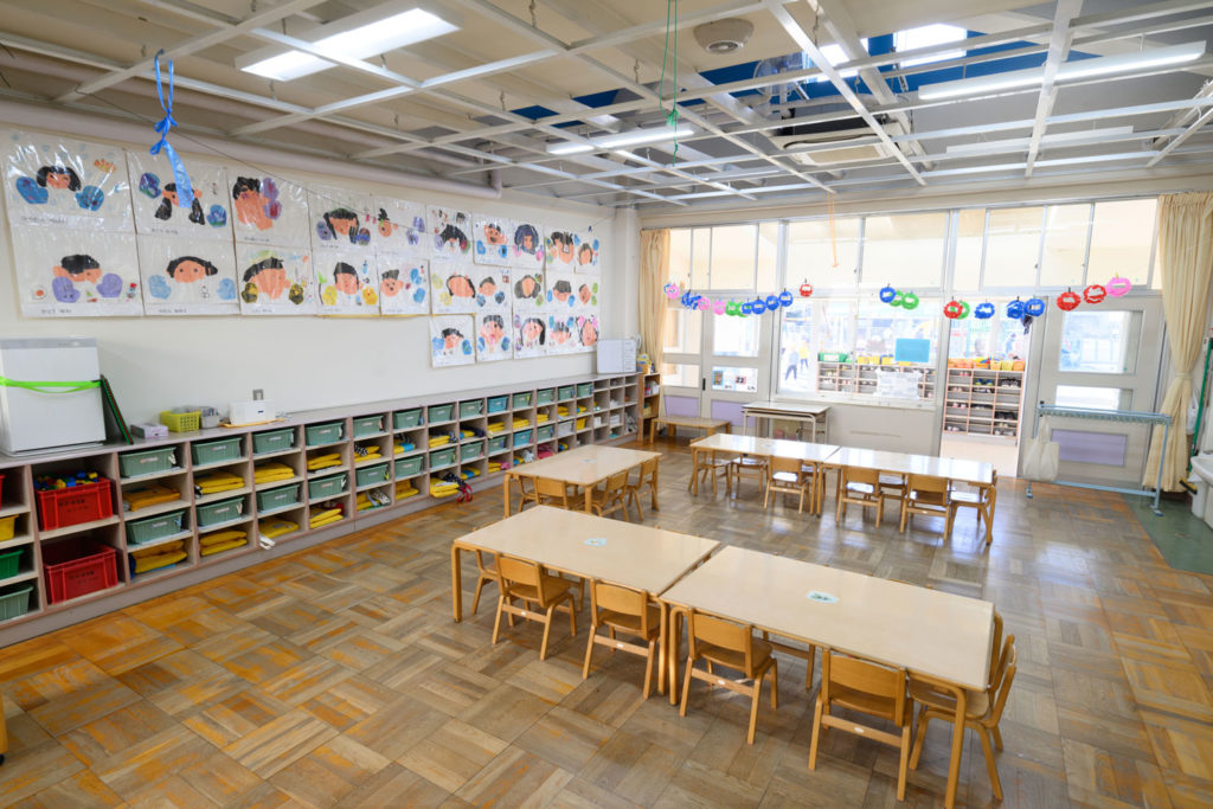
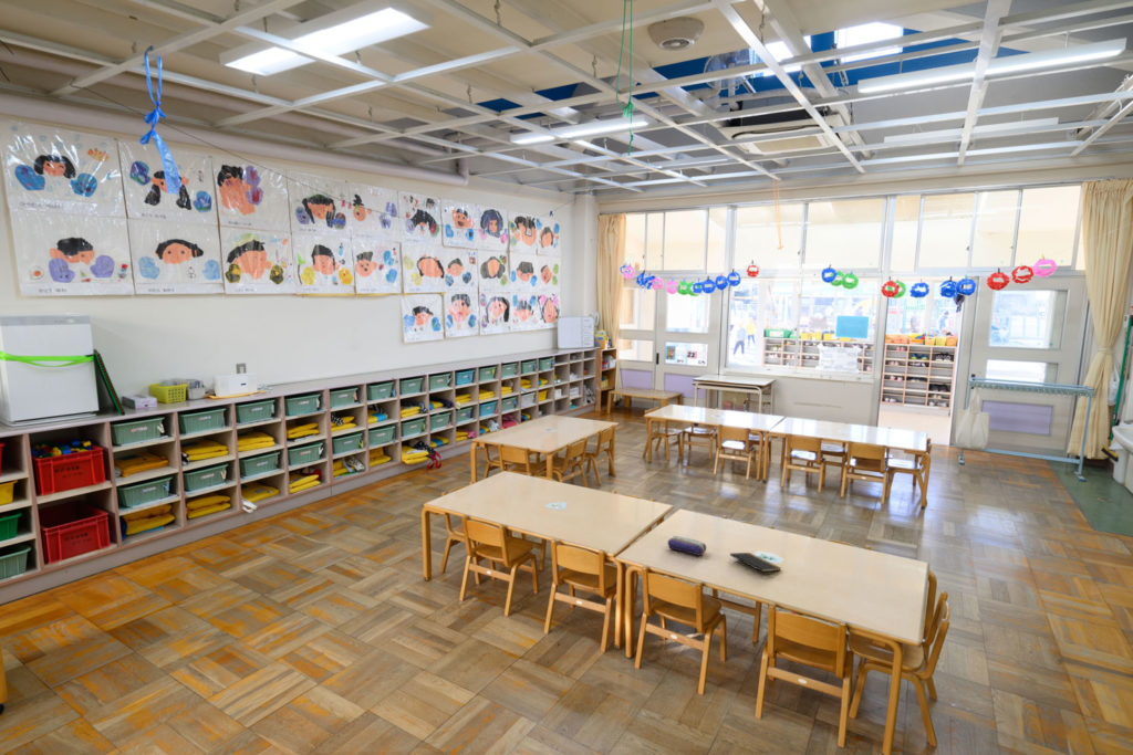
+ notepad [729,552,782,579]
+ pencil case [667,535,707,557]
